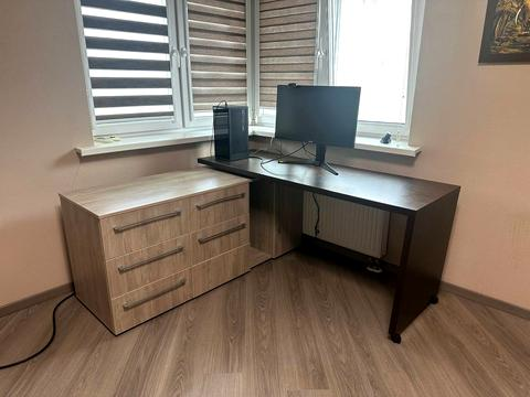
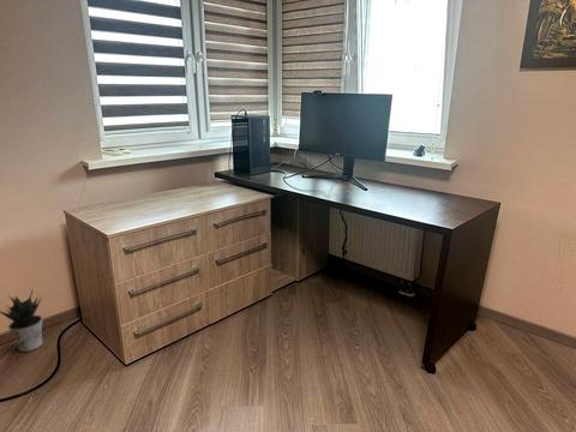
+ potted plant [0,289,44,353]
